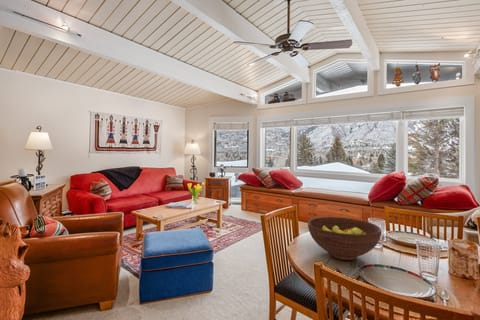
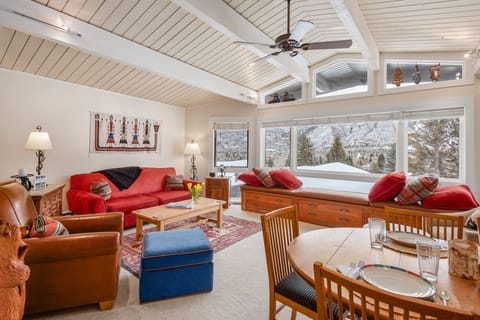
- fruit bowl [307,216,382,261]
